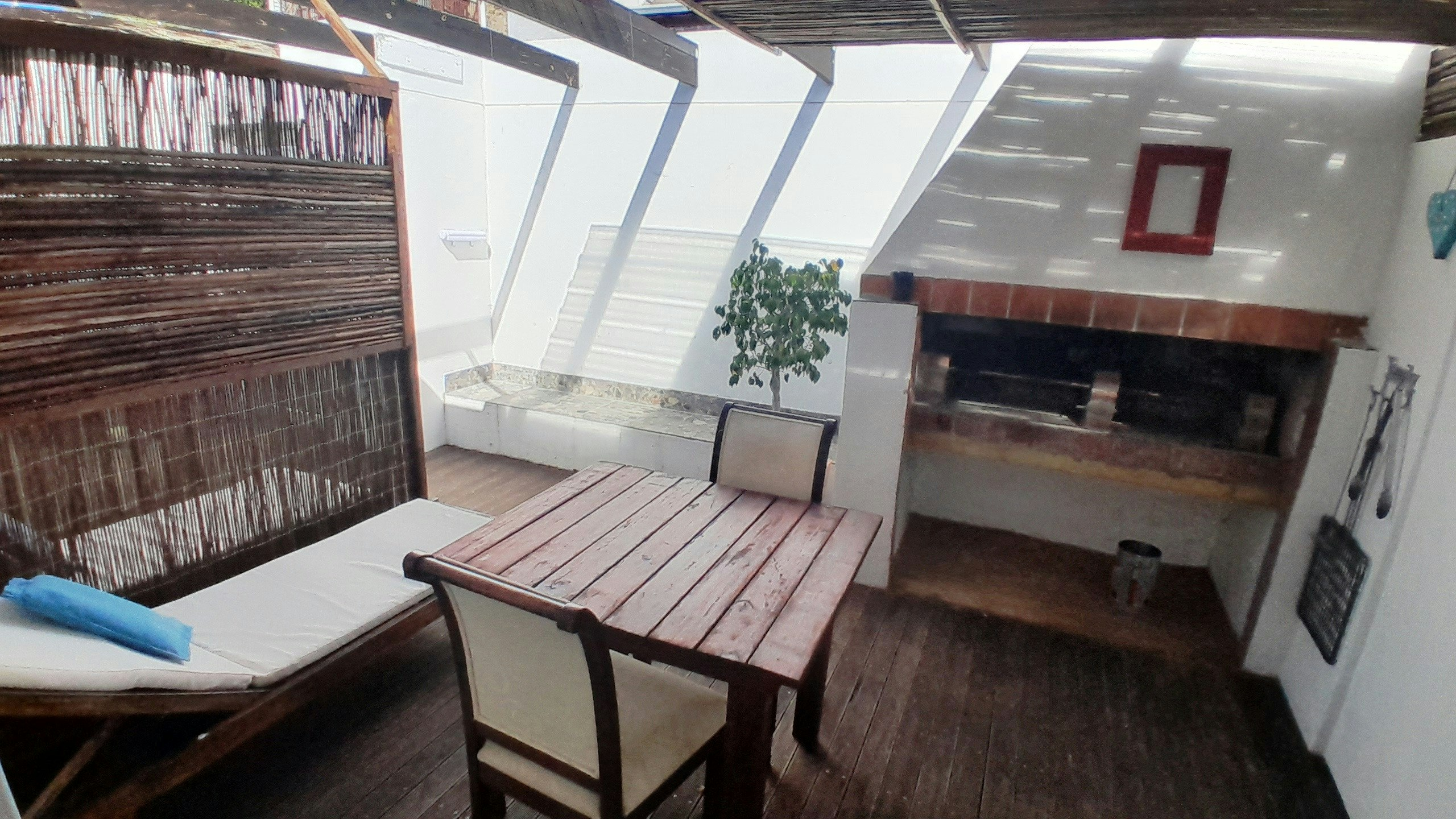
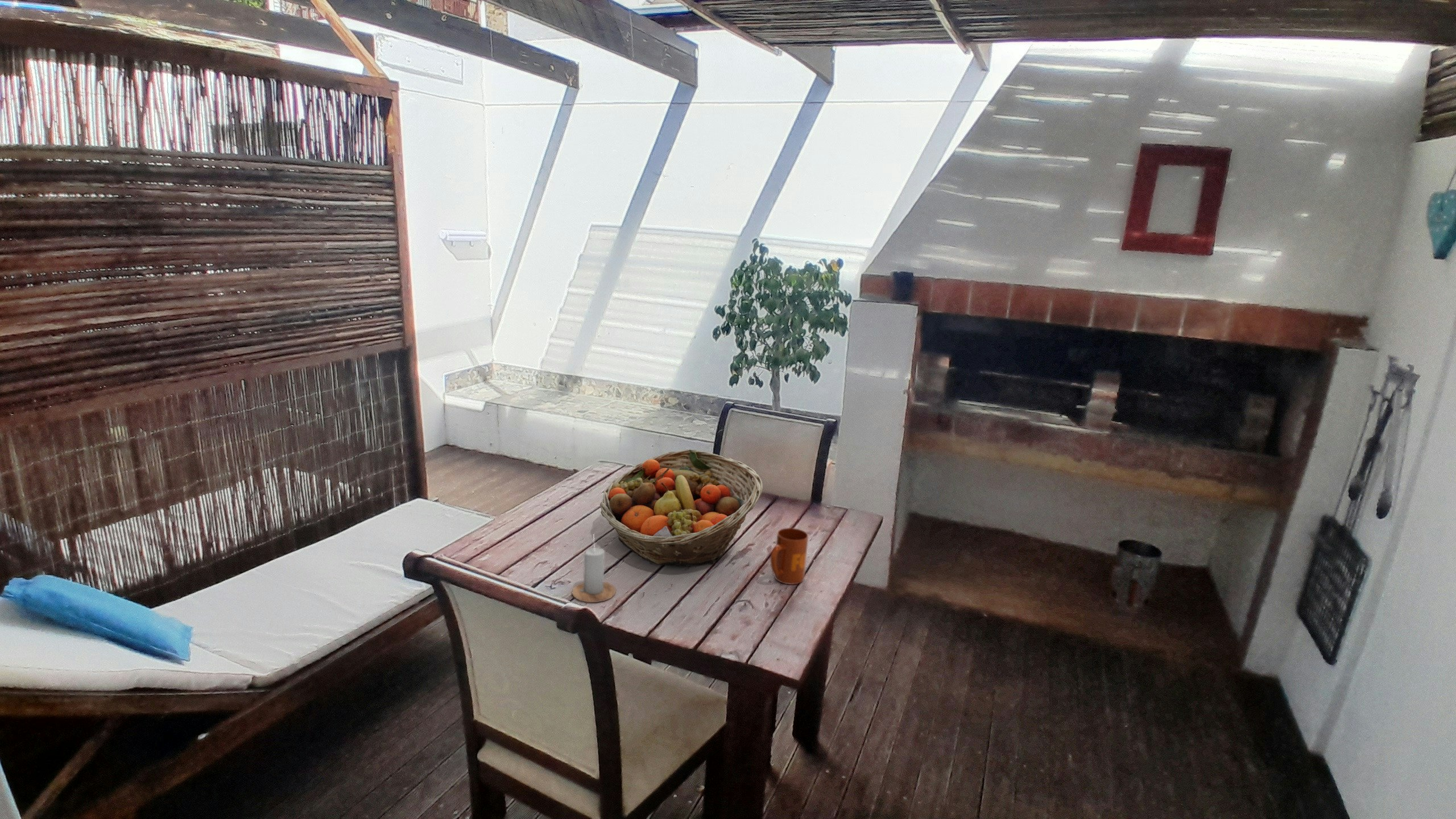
+ fruit basket [599,449,763,567]
+ mug [770,527,809,585]
+ candle [572,539,617,603]
